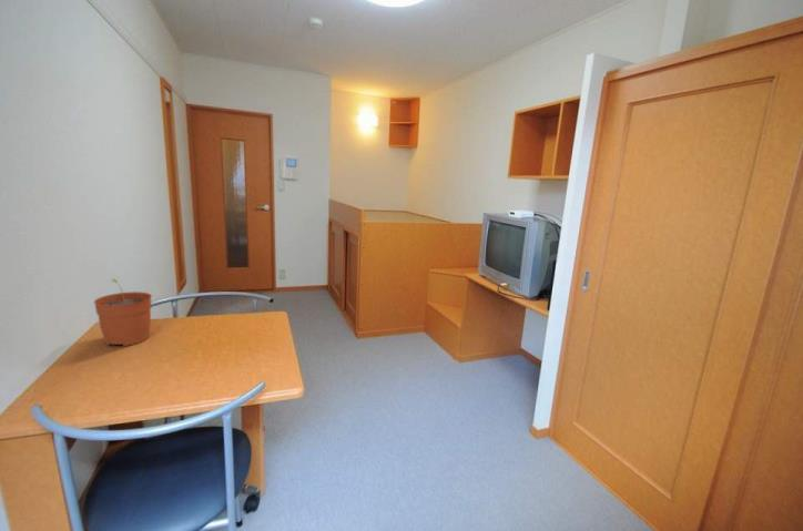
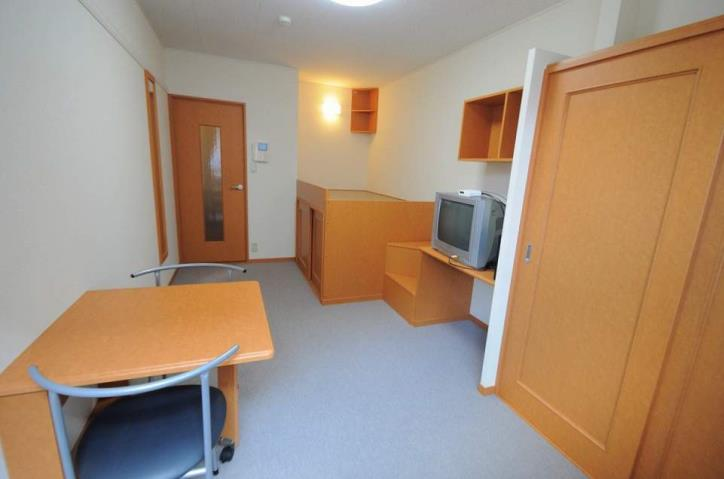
- plant pot [93,278,153,347]
